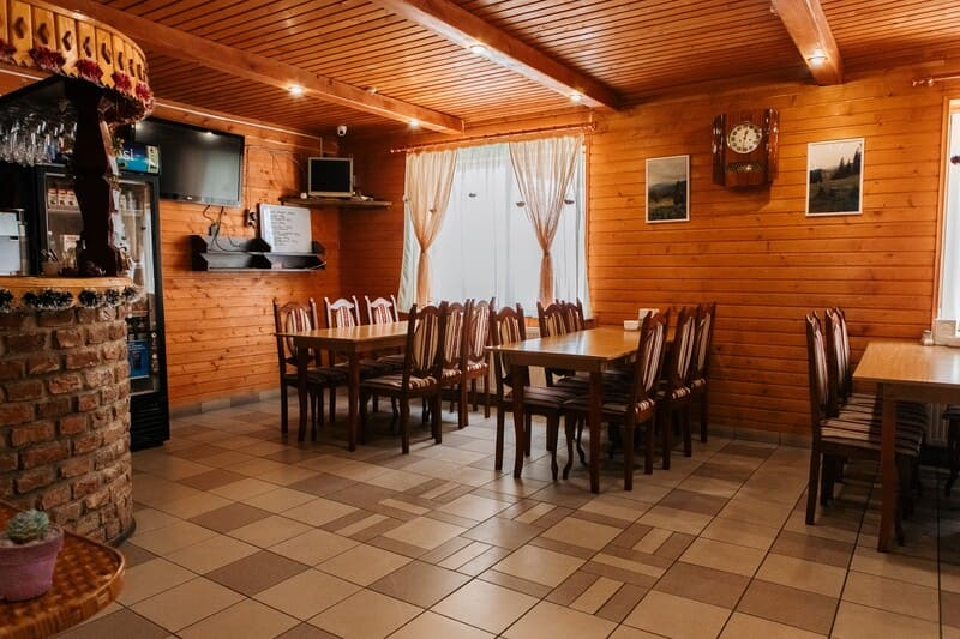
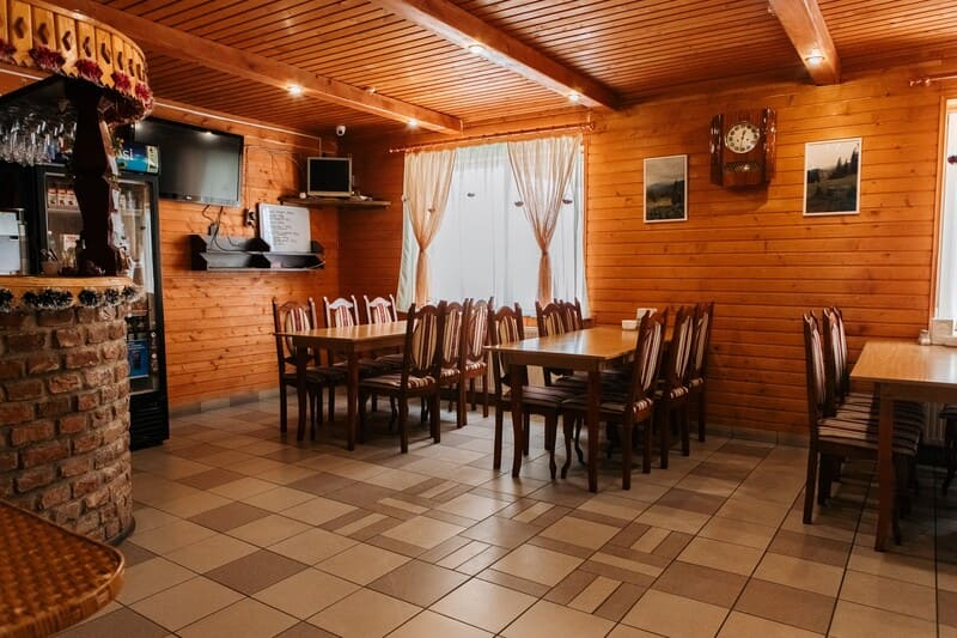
- potted succulent [0,507,65,602]
